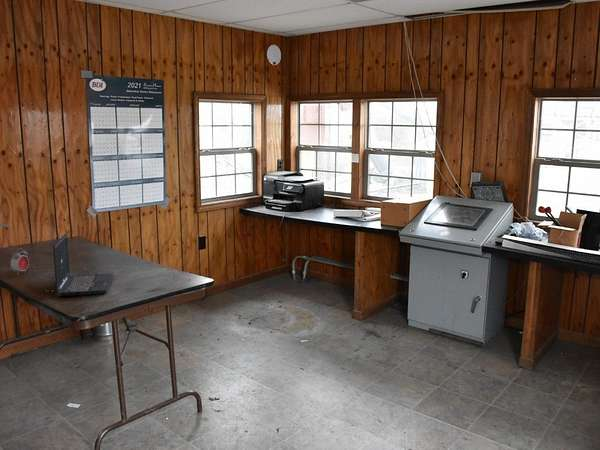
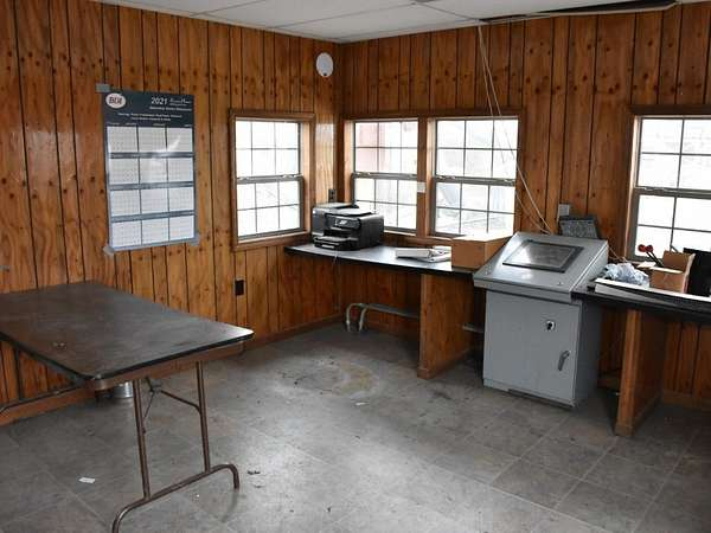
- laptop [52,233,114,297]
- alarm clock [9,247,30,276]
